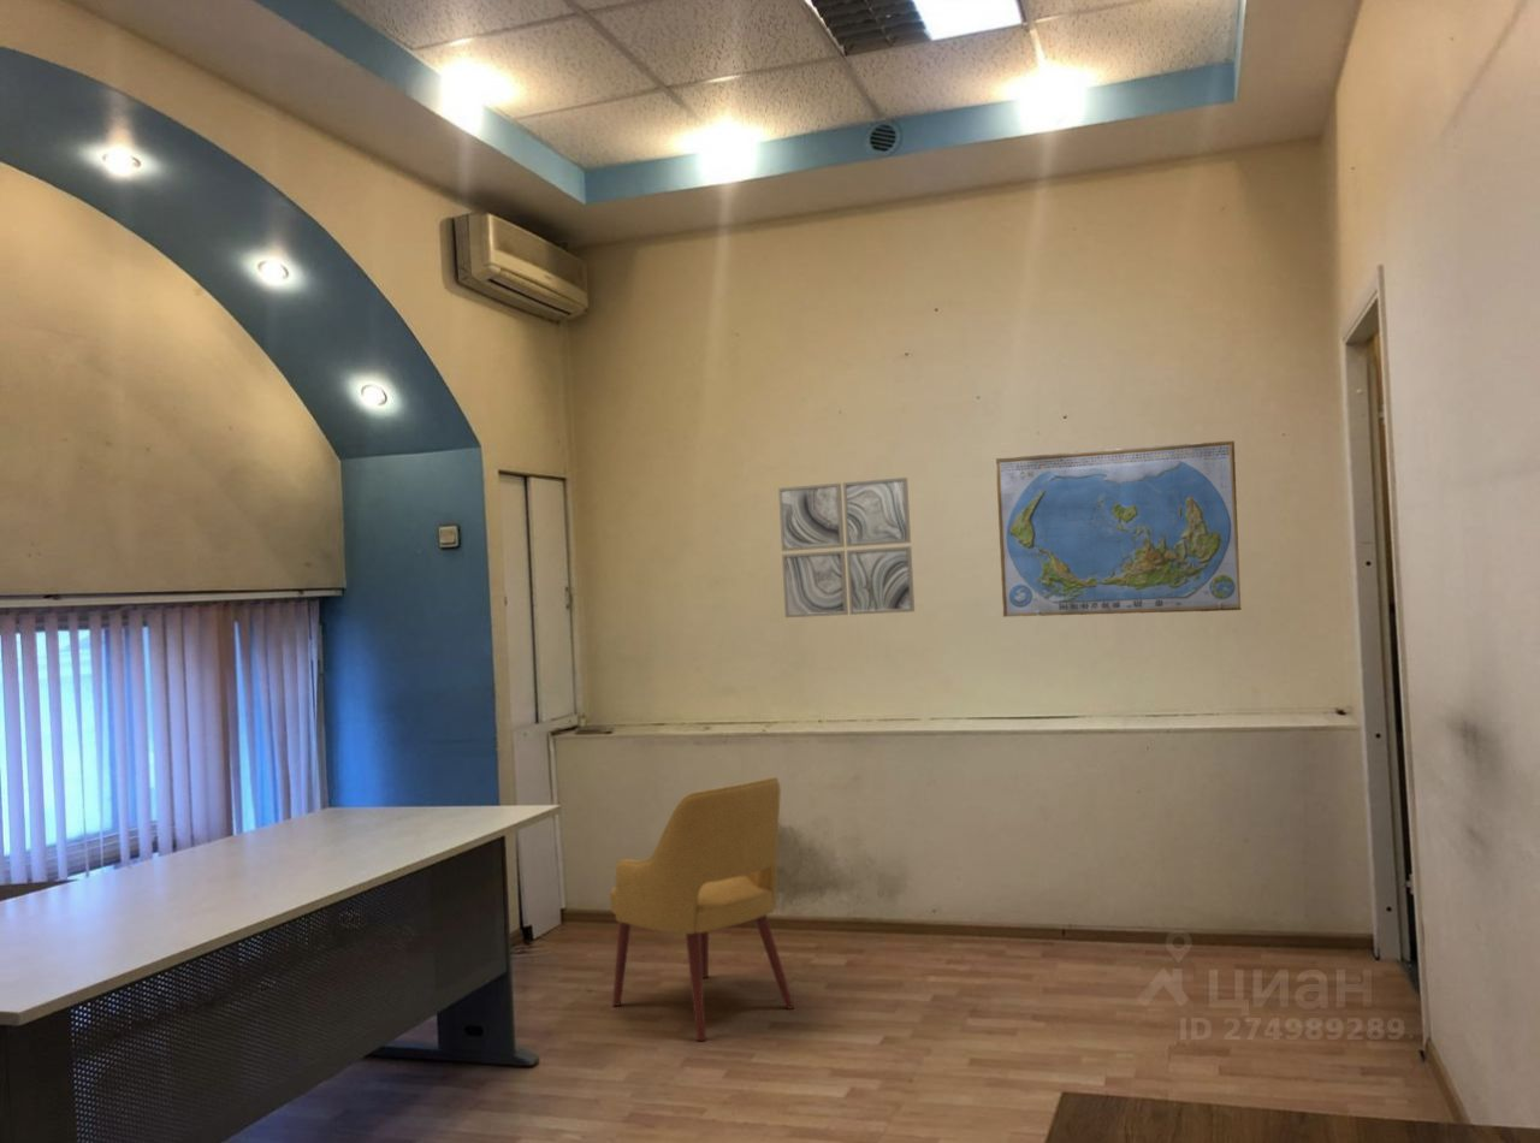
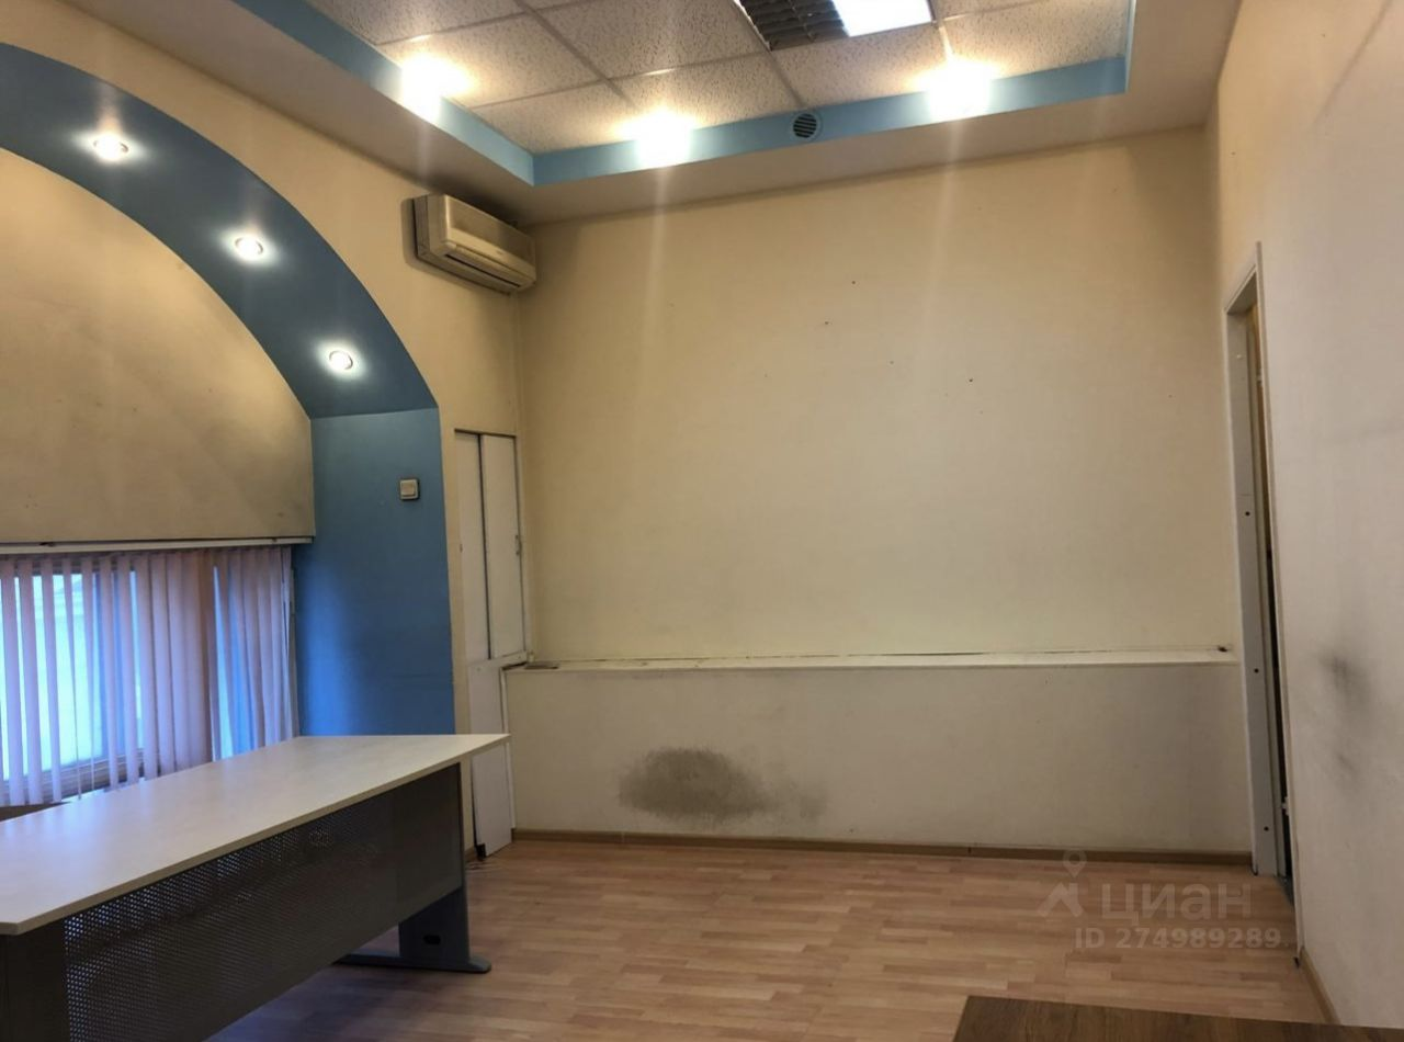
- world map [995,439,1243,618]
- chair [609,776,795,1042]
- wall art [777,476,916,618]
